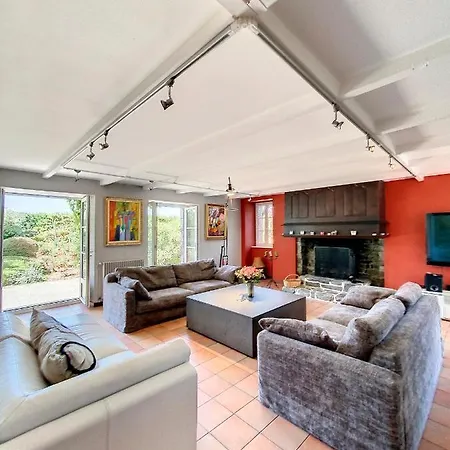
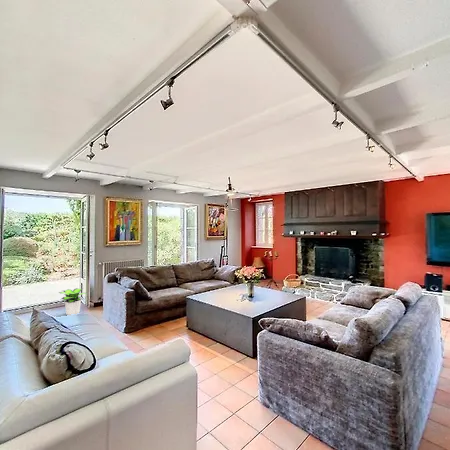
+ potted plant [58,287,89,316]
